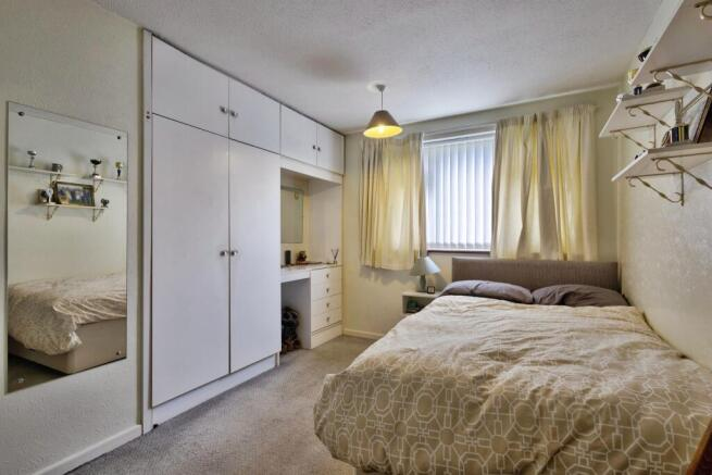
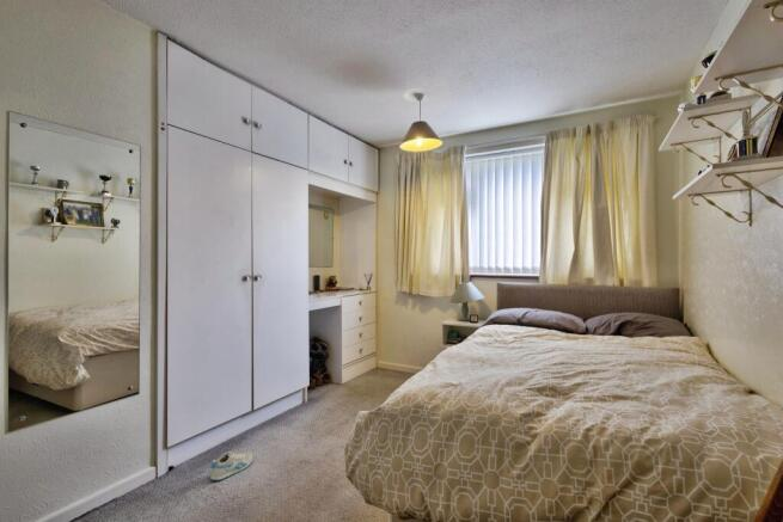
+ sneaker [209,450,253,481]
